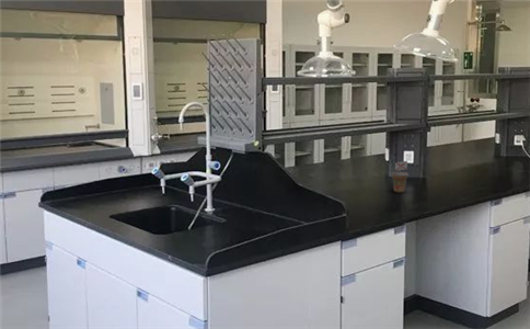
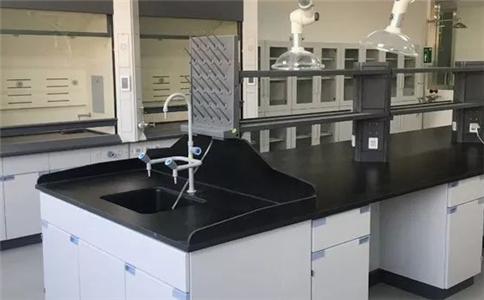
- beverage cup [390,160,410,194]
